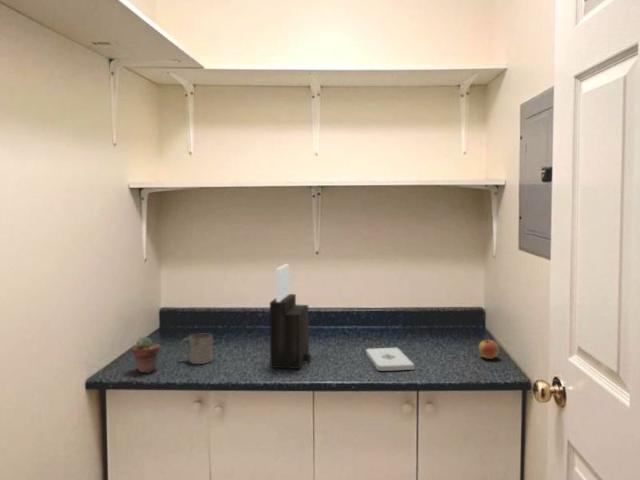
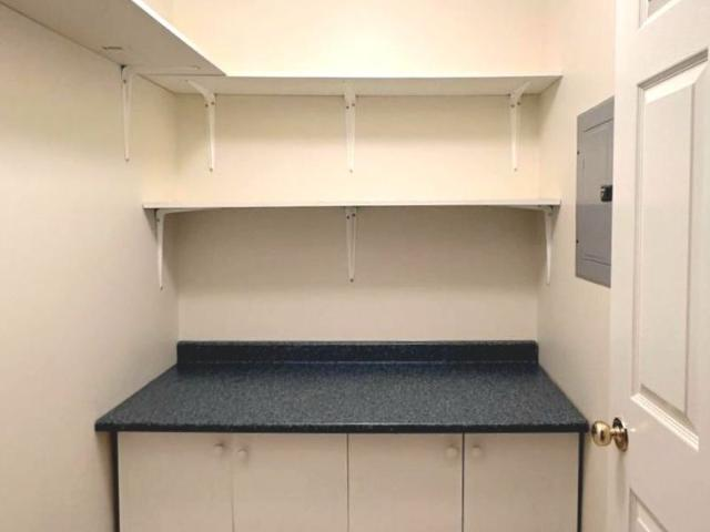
- potted succulent [131,336,161,374]
- mug [179,332,214,365]
- apple [478,336,500,360]
- knife block [269,263,311,370]
- notepad [365,347,415,372]
